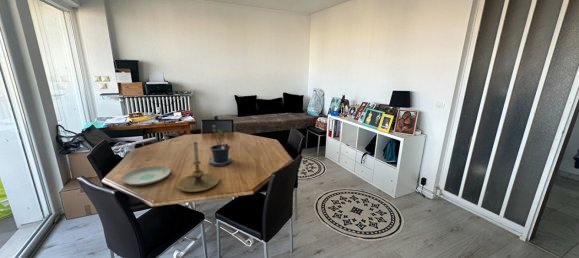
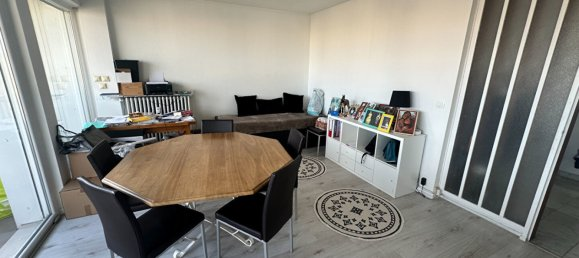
- candle holder [176,141,220,193]
- plate [121,165,171,186]
- potted plant [208,124,233,167]
